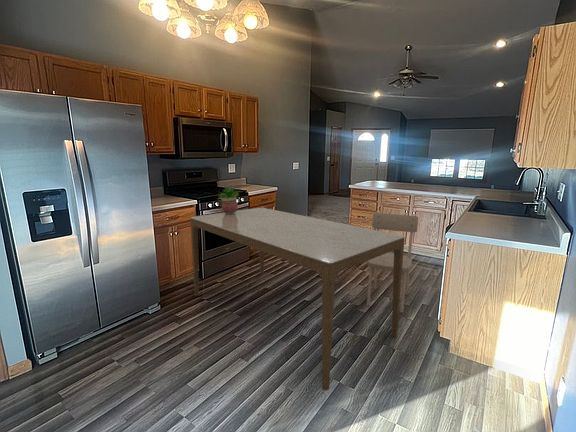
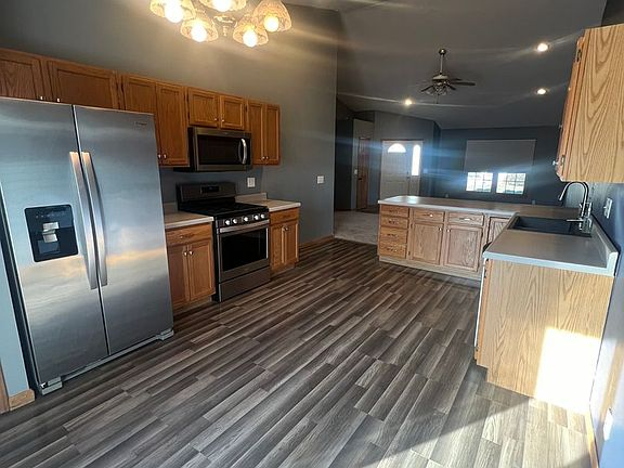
- dining chair [366,212,419,314]
- dining table [189,207,406,391]
- potted plant [217,186,240,214]
